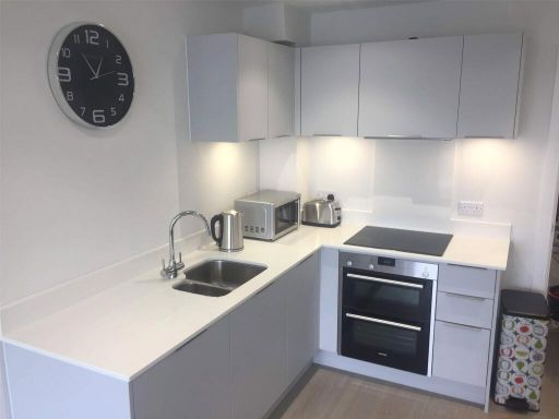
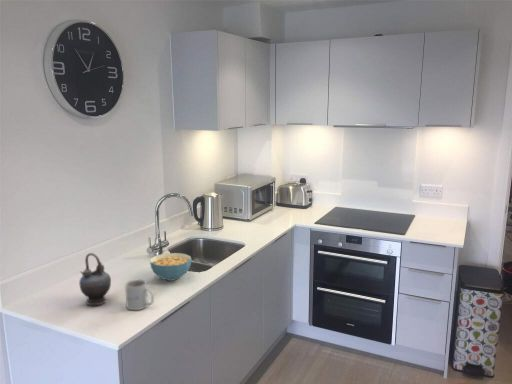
+ mug [124,279,155,311]
+ cereal bowl [149,252,192,282]
+ teapot [78,252,112,306]
